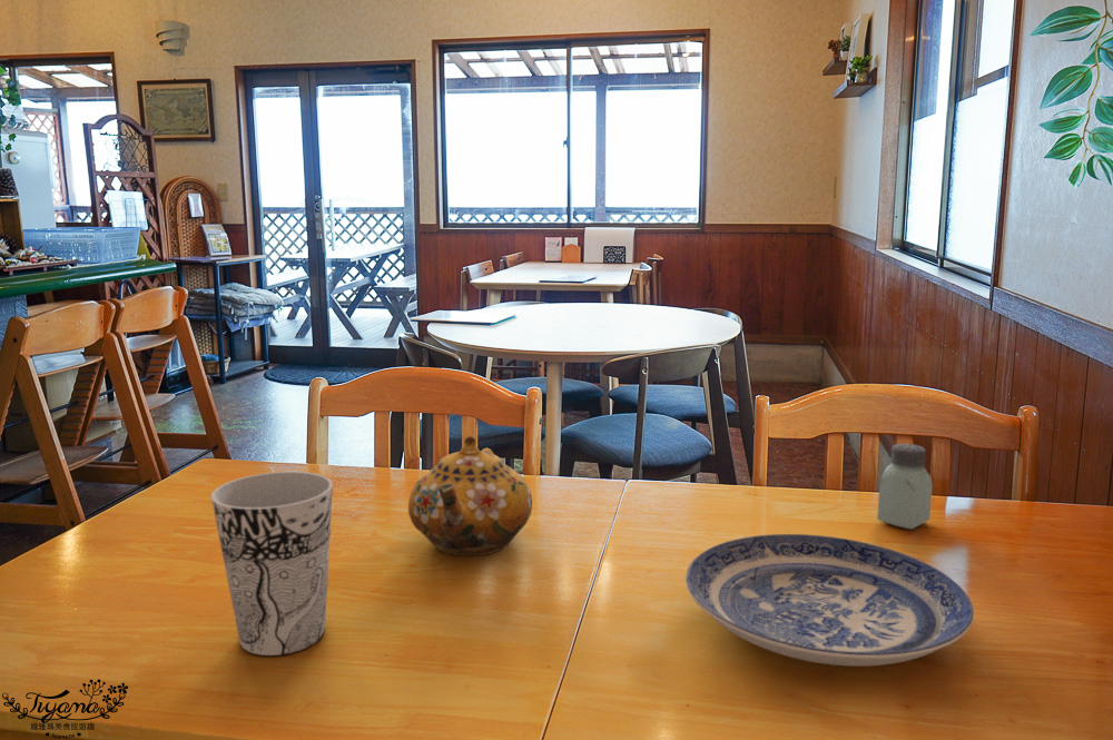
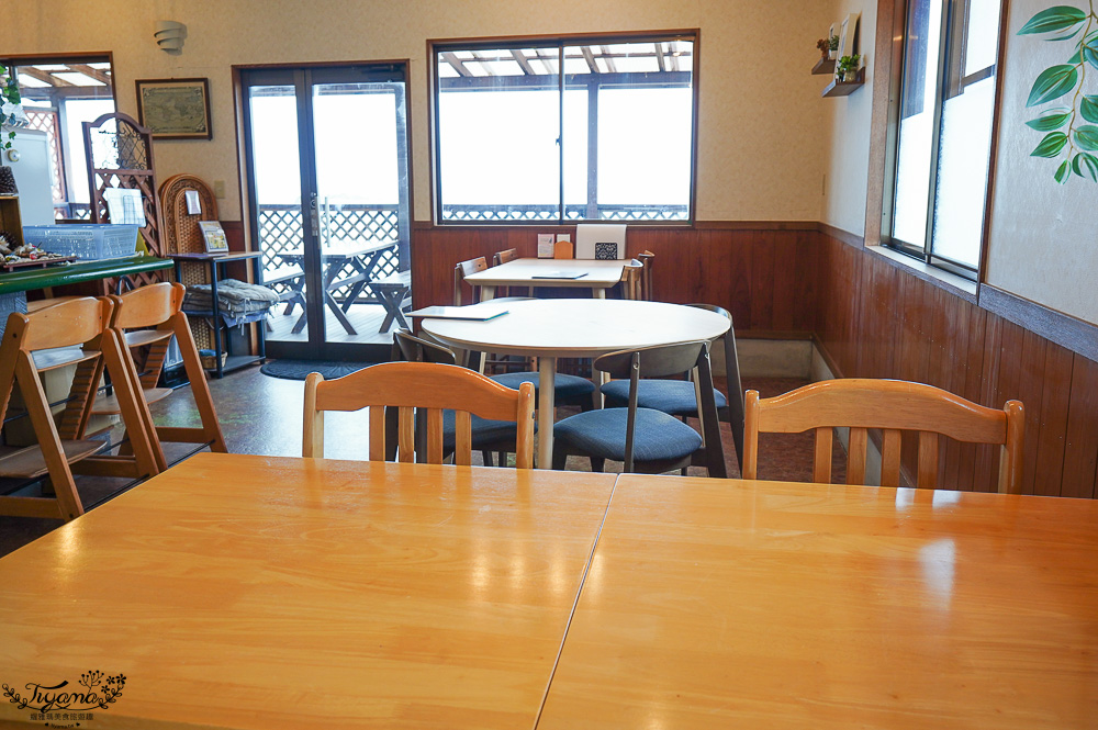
- teapot [407,435,533,558]
- plate [684,533,975,668]
- saltshaker [876,443,934,531]
- cup [210,471,334,657]
